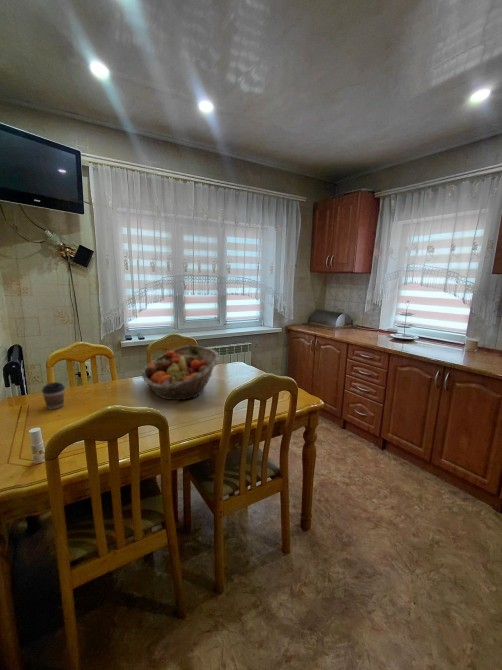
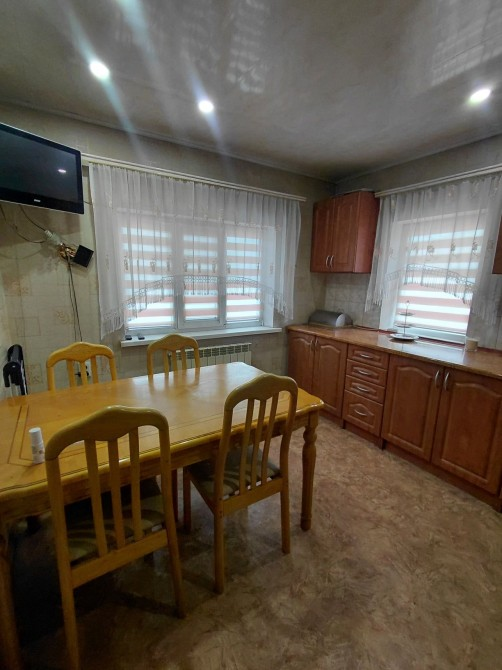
- coffee cup [41,381,66,410]
- fruit basket [141,344,220,401]
